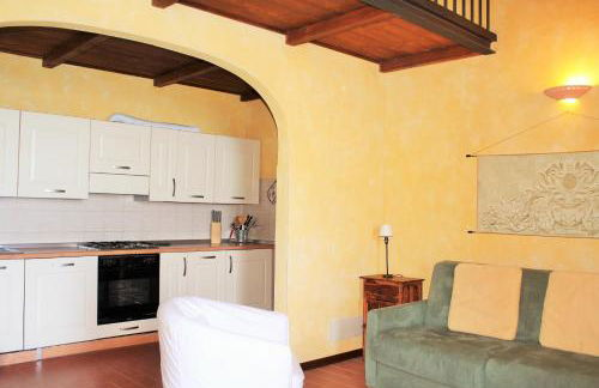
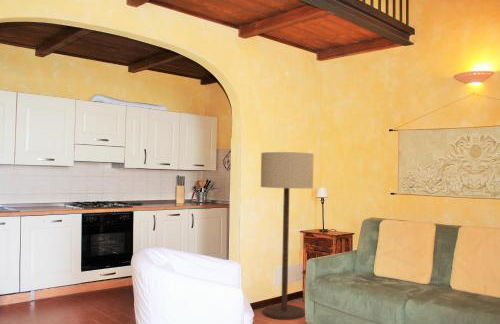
+ floor lamp [260,151,315,321]
